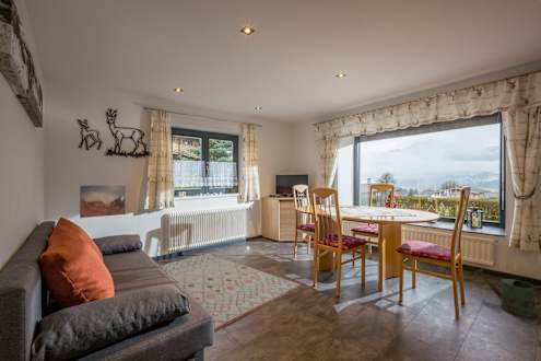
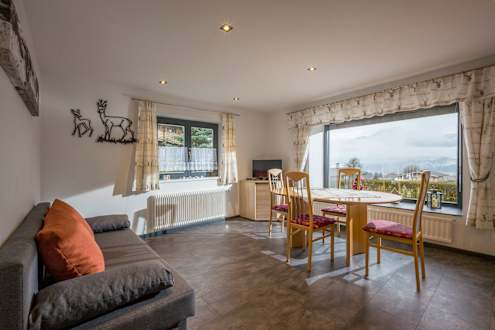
- rug [160,253,303,333]
- watering can [473,267,541,318]
- wall art [79,184,127,219]
